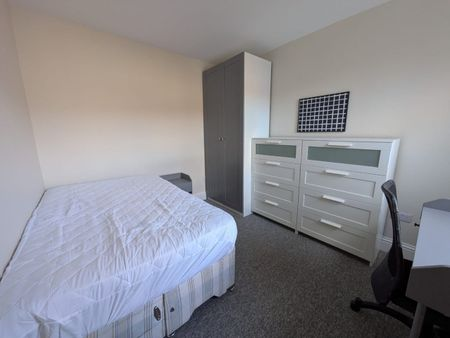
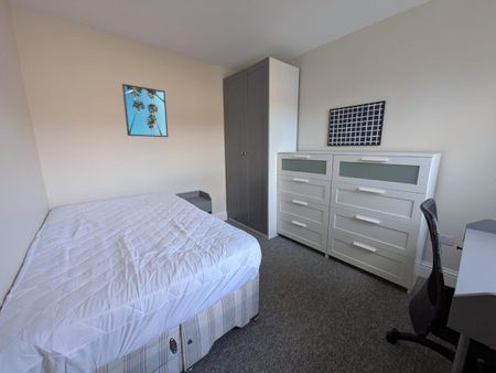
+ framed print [121,83,169,138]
